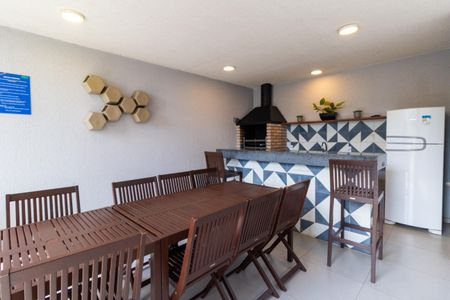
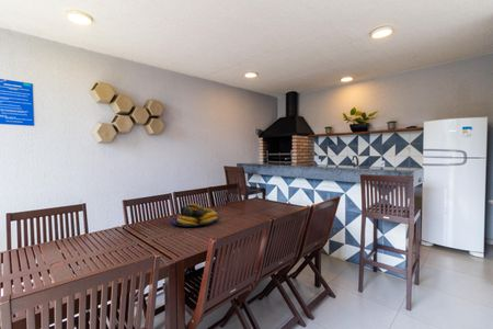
+ fruit bowl [171,203,219,227]
